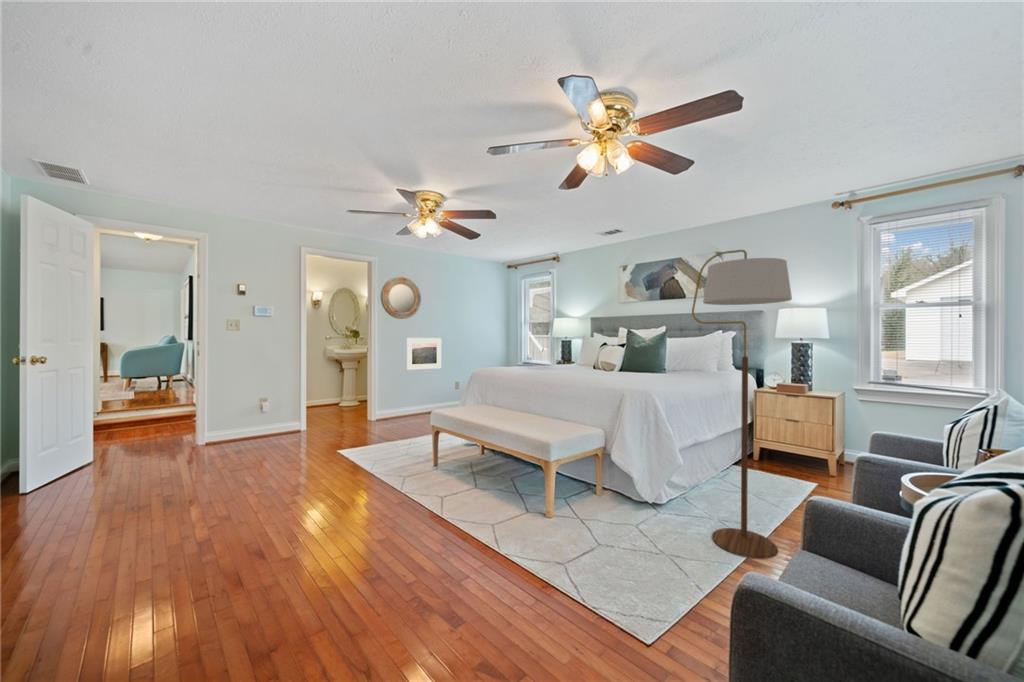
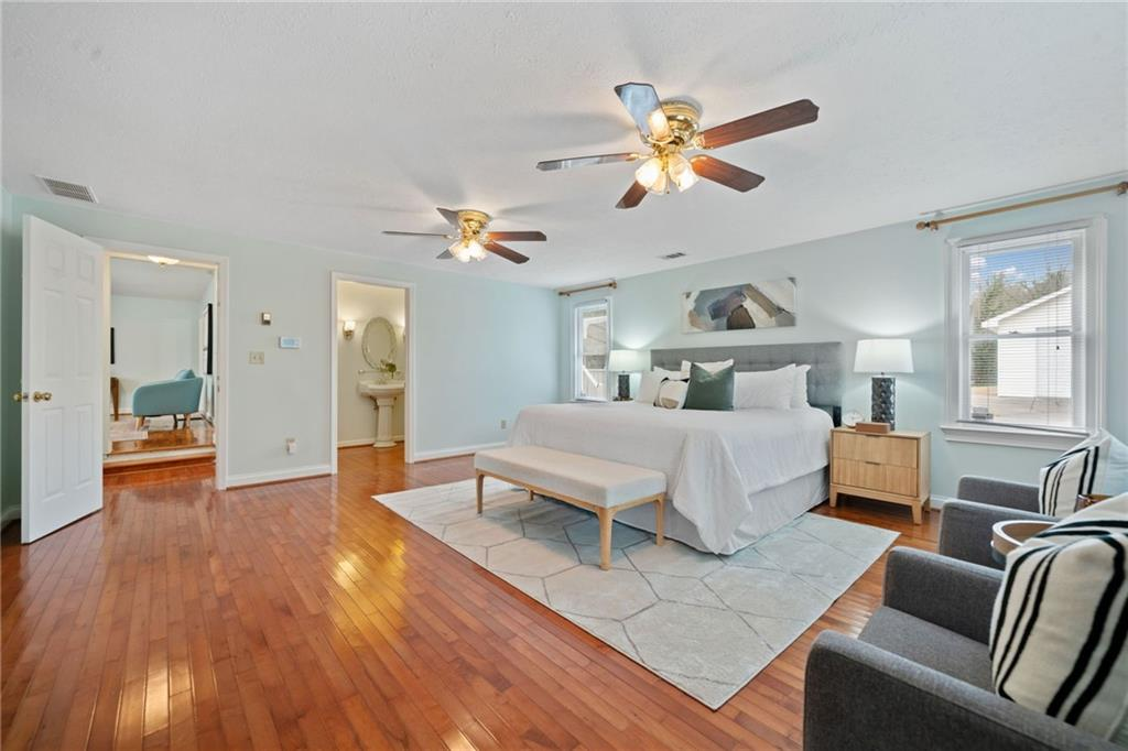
- home mirror [380,276,422,320]
- floor lamp [691,249,793,560]
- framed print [406,337,442,371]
